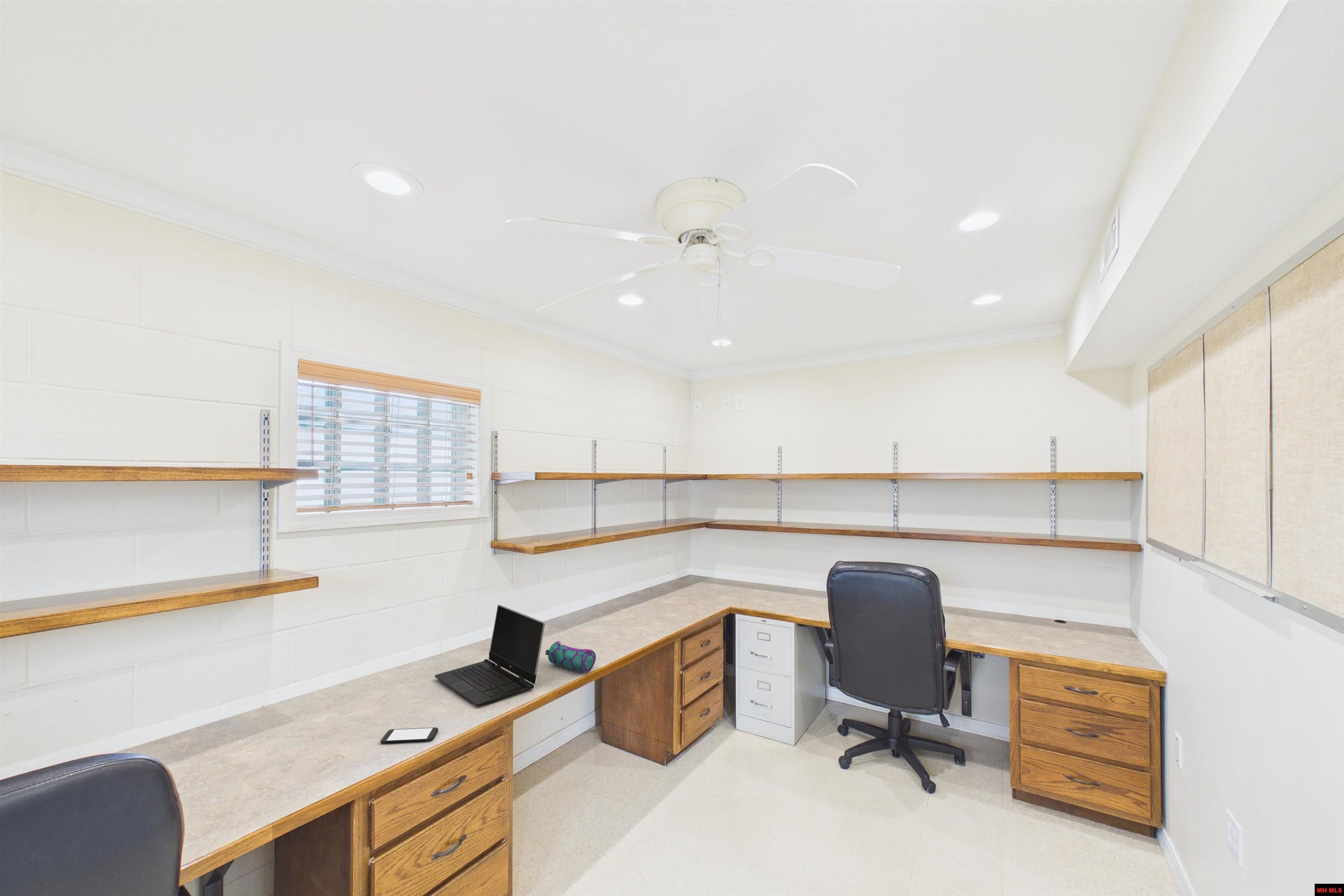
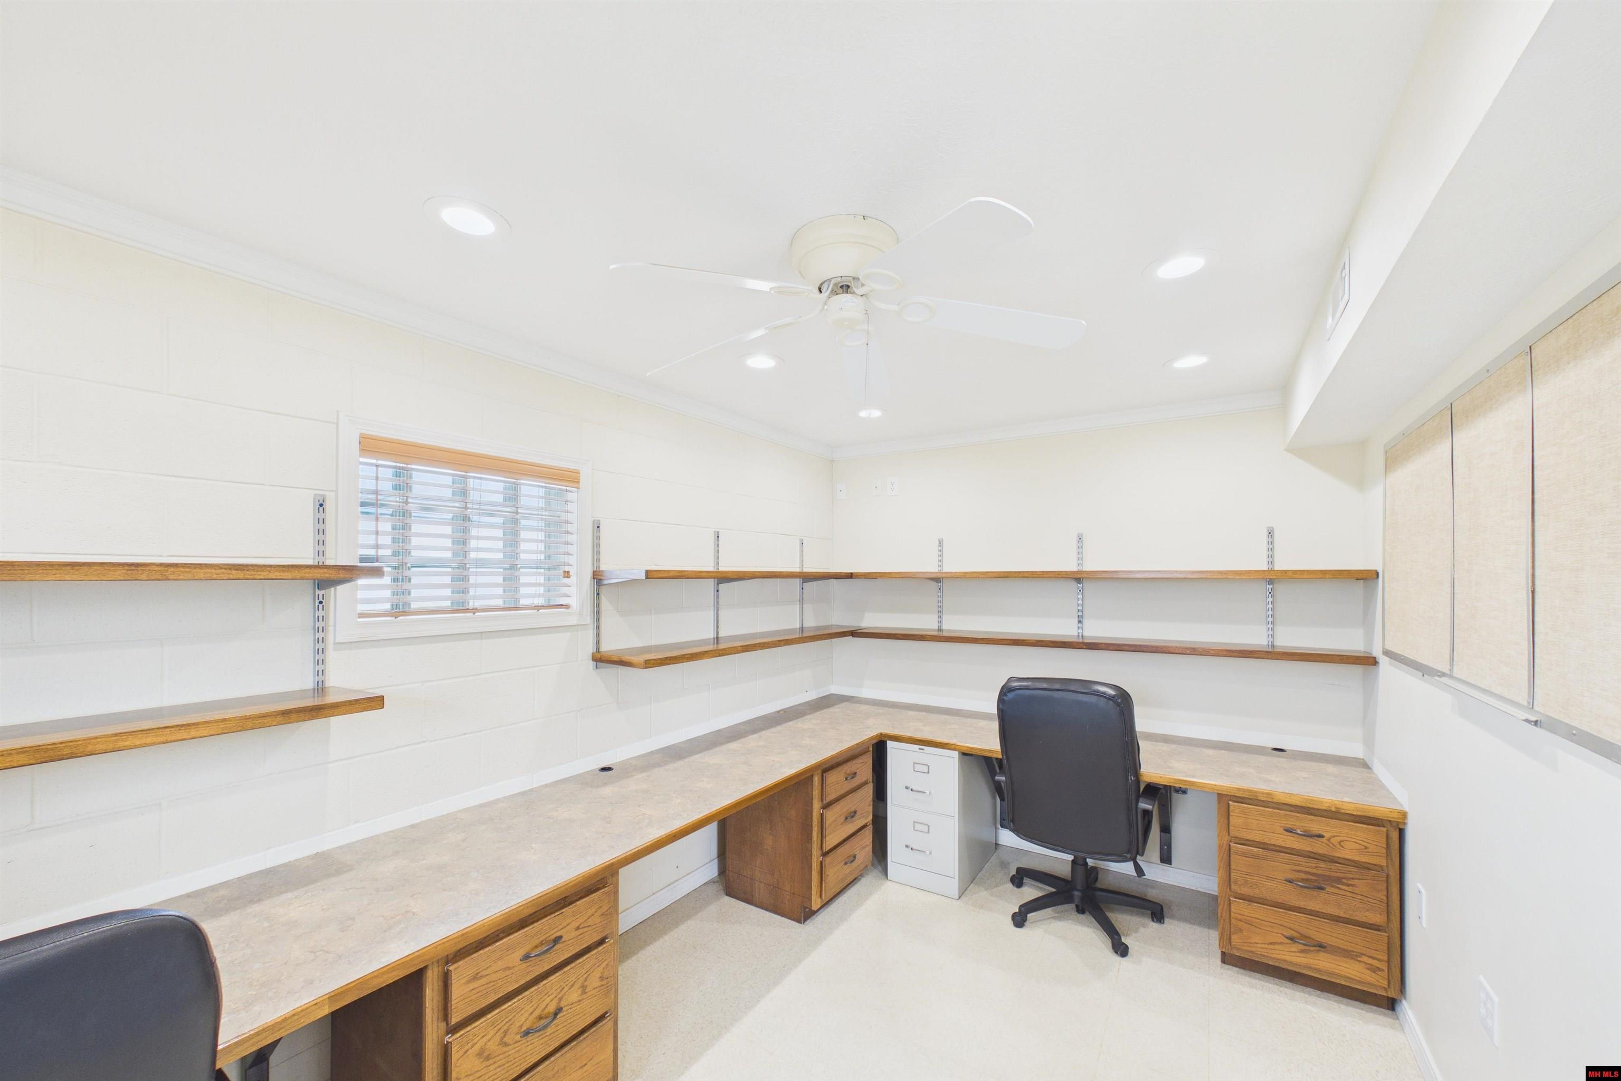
- smartphone [380,727,439,744]
- pencil case [545,641,596,673]
- laptop computer [434,604,546,706]
